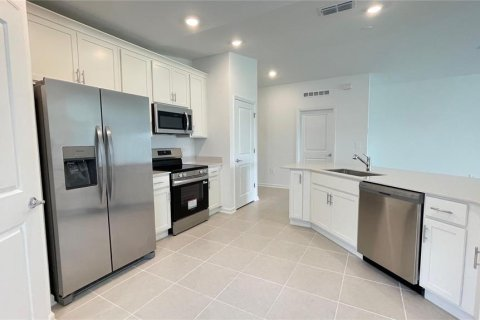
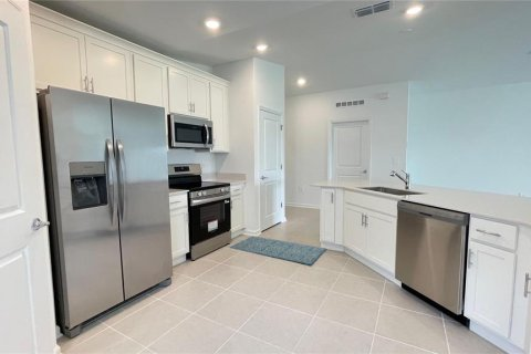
+ rug [228,236,327,267]
